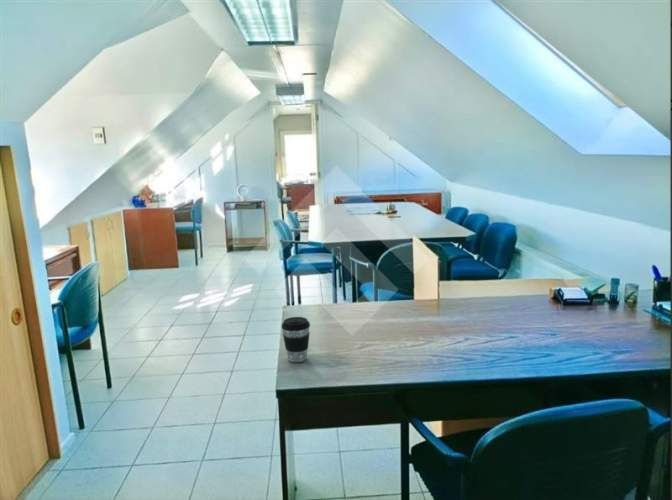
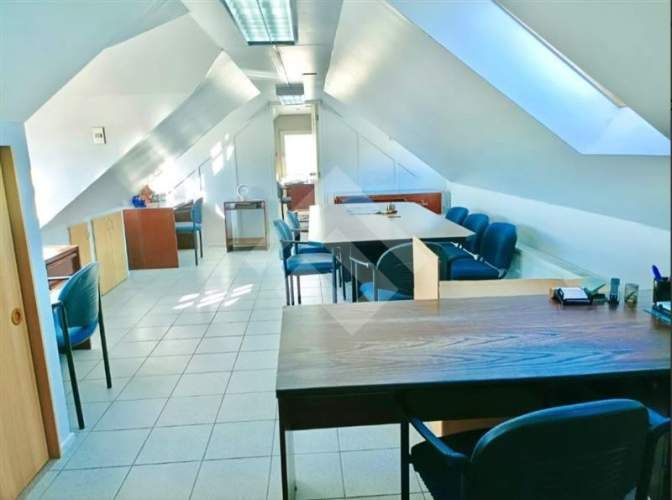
- coffee cup [281,316,311,363]
